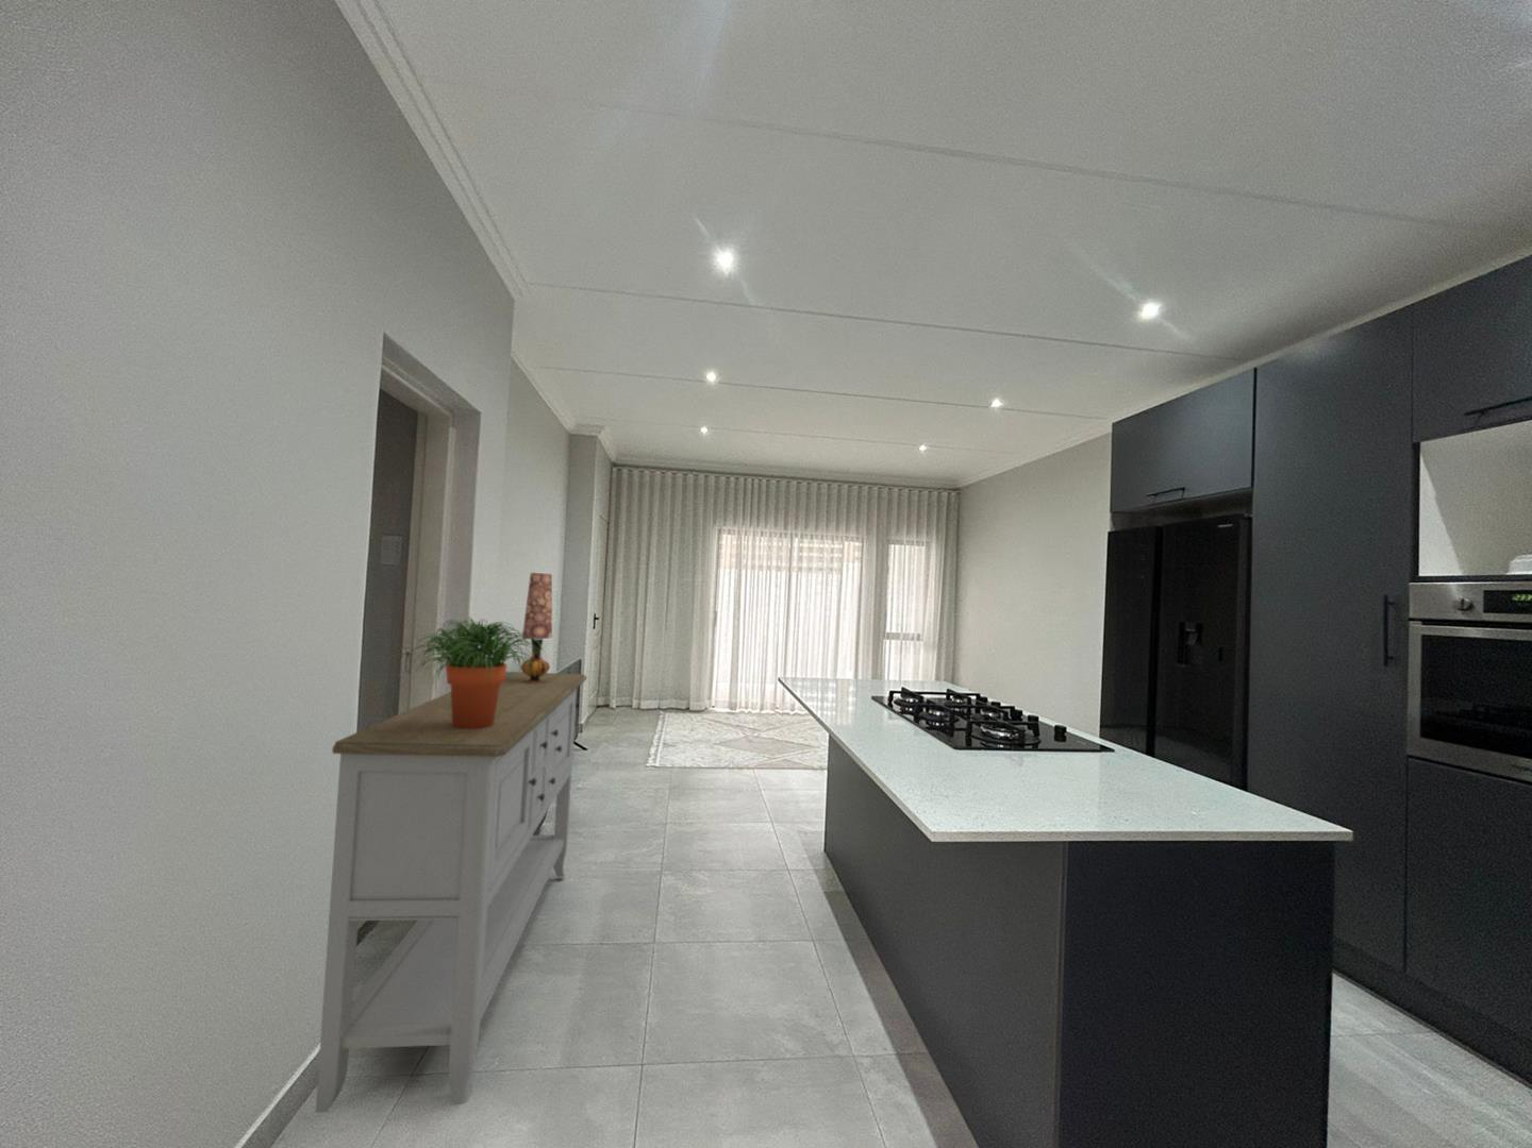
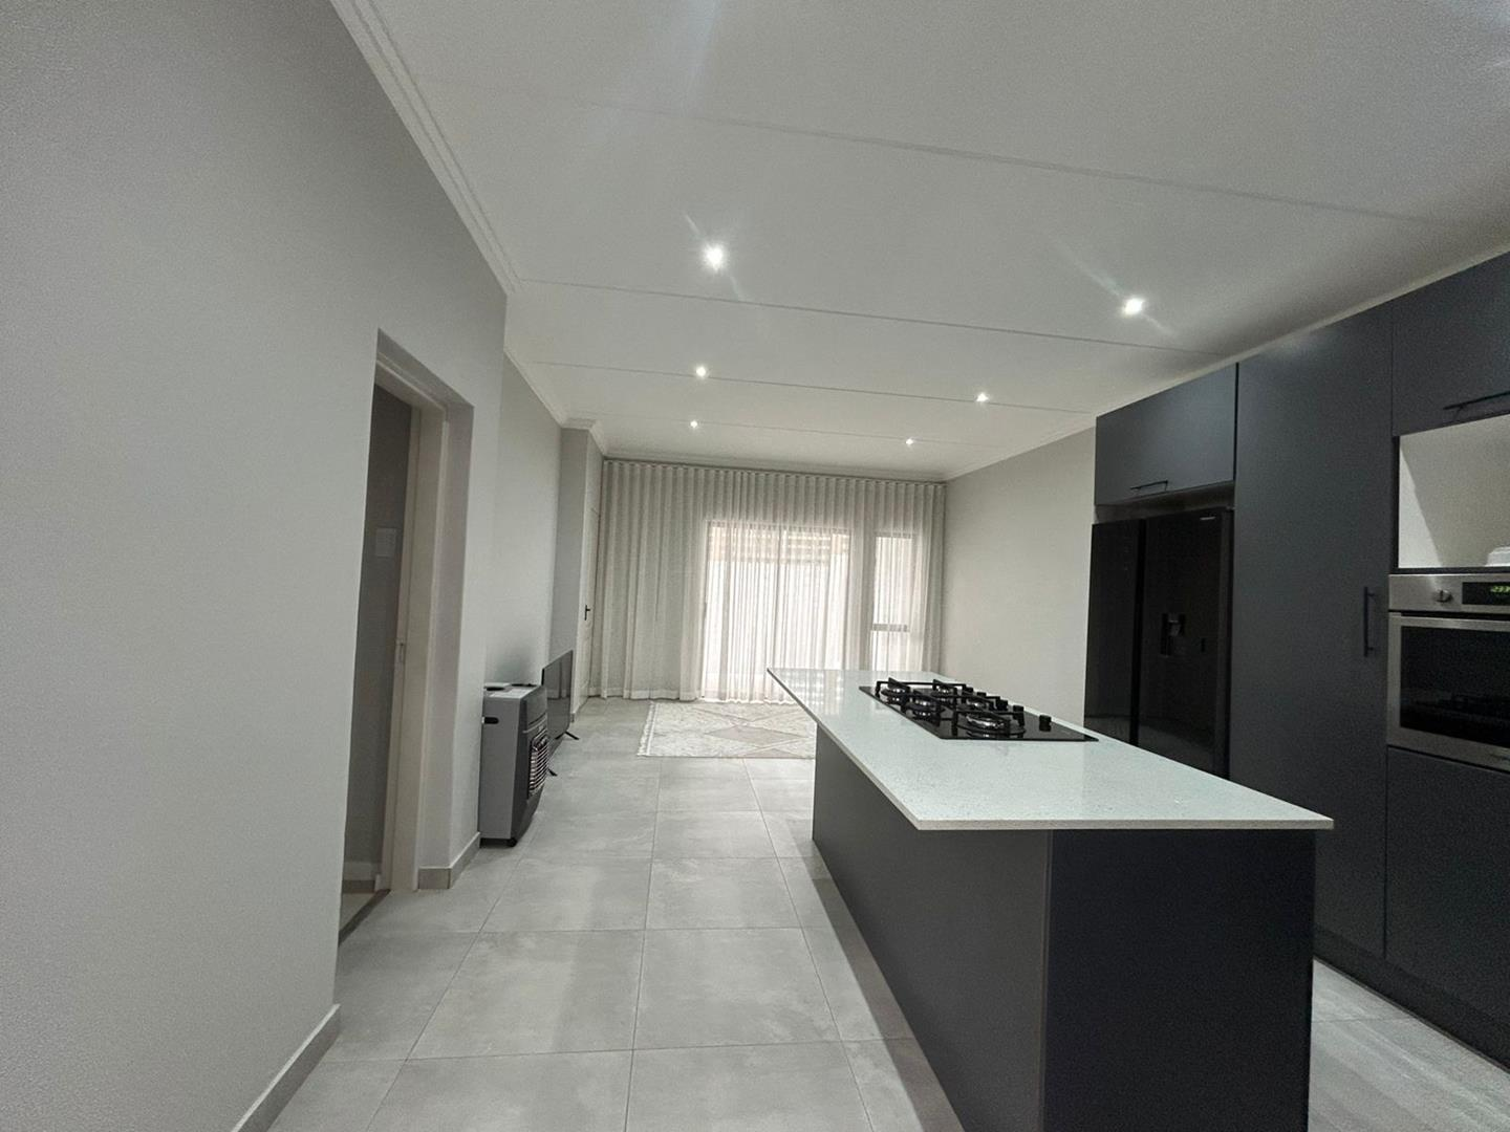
- table lamp [520,570,554,684]
- potted plant [405,616,545,730]
- sideboard [314,670,589,1114]
